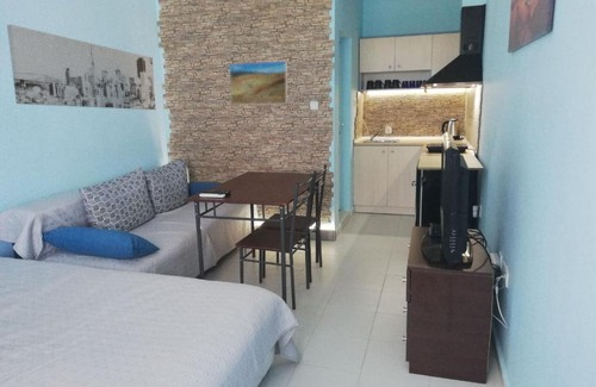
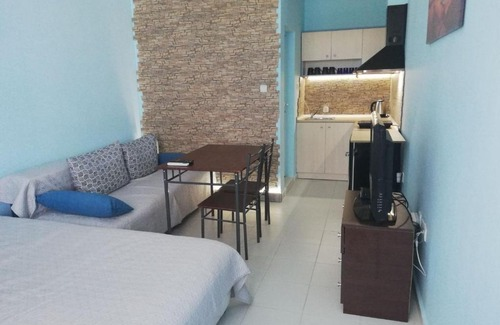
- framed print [228,60,288,106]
- wall art [6,24,156,111]
